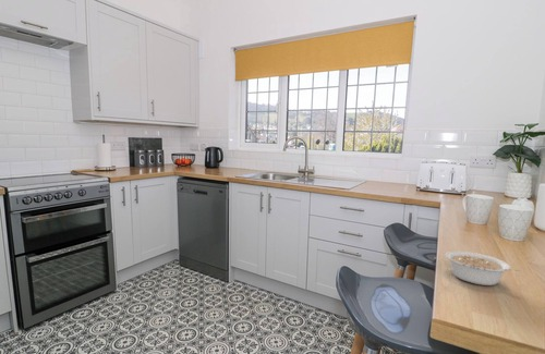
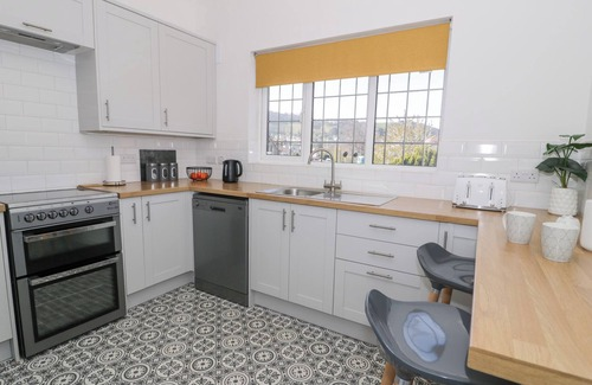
- legume [445,251,521,286]
